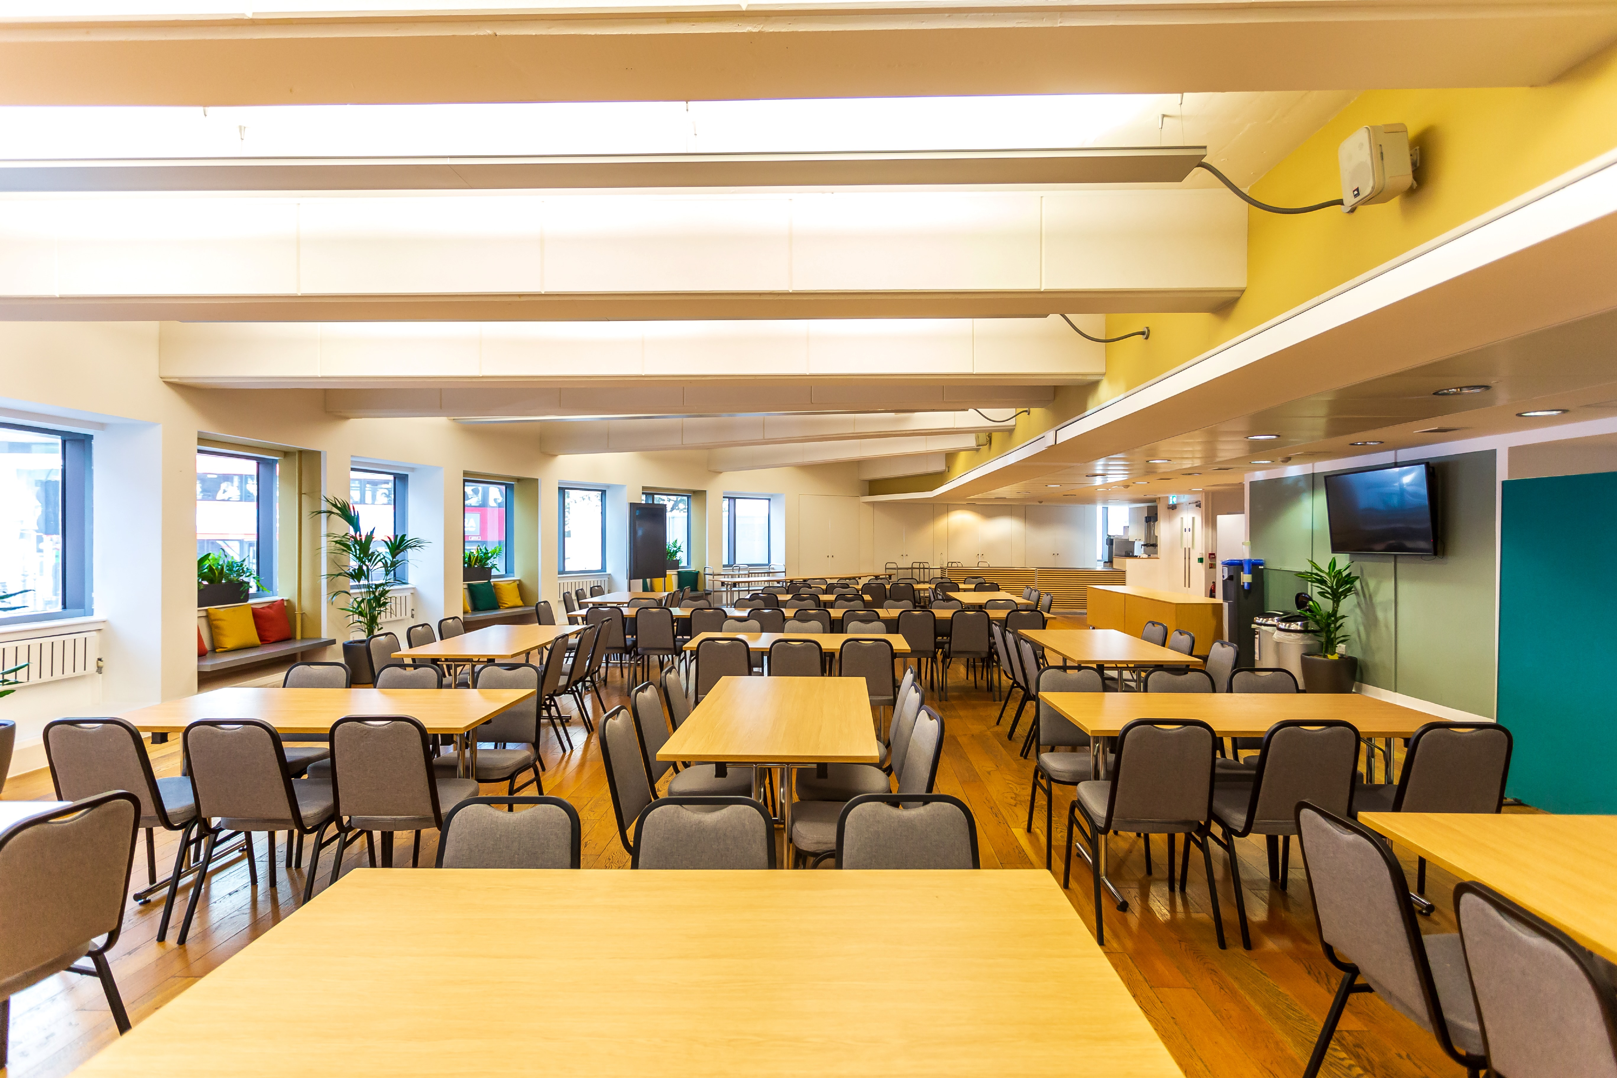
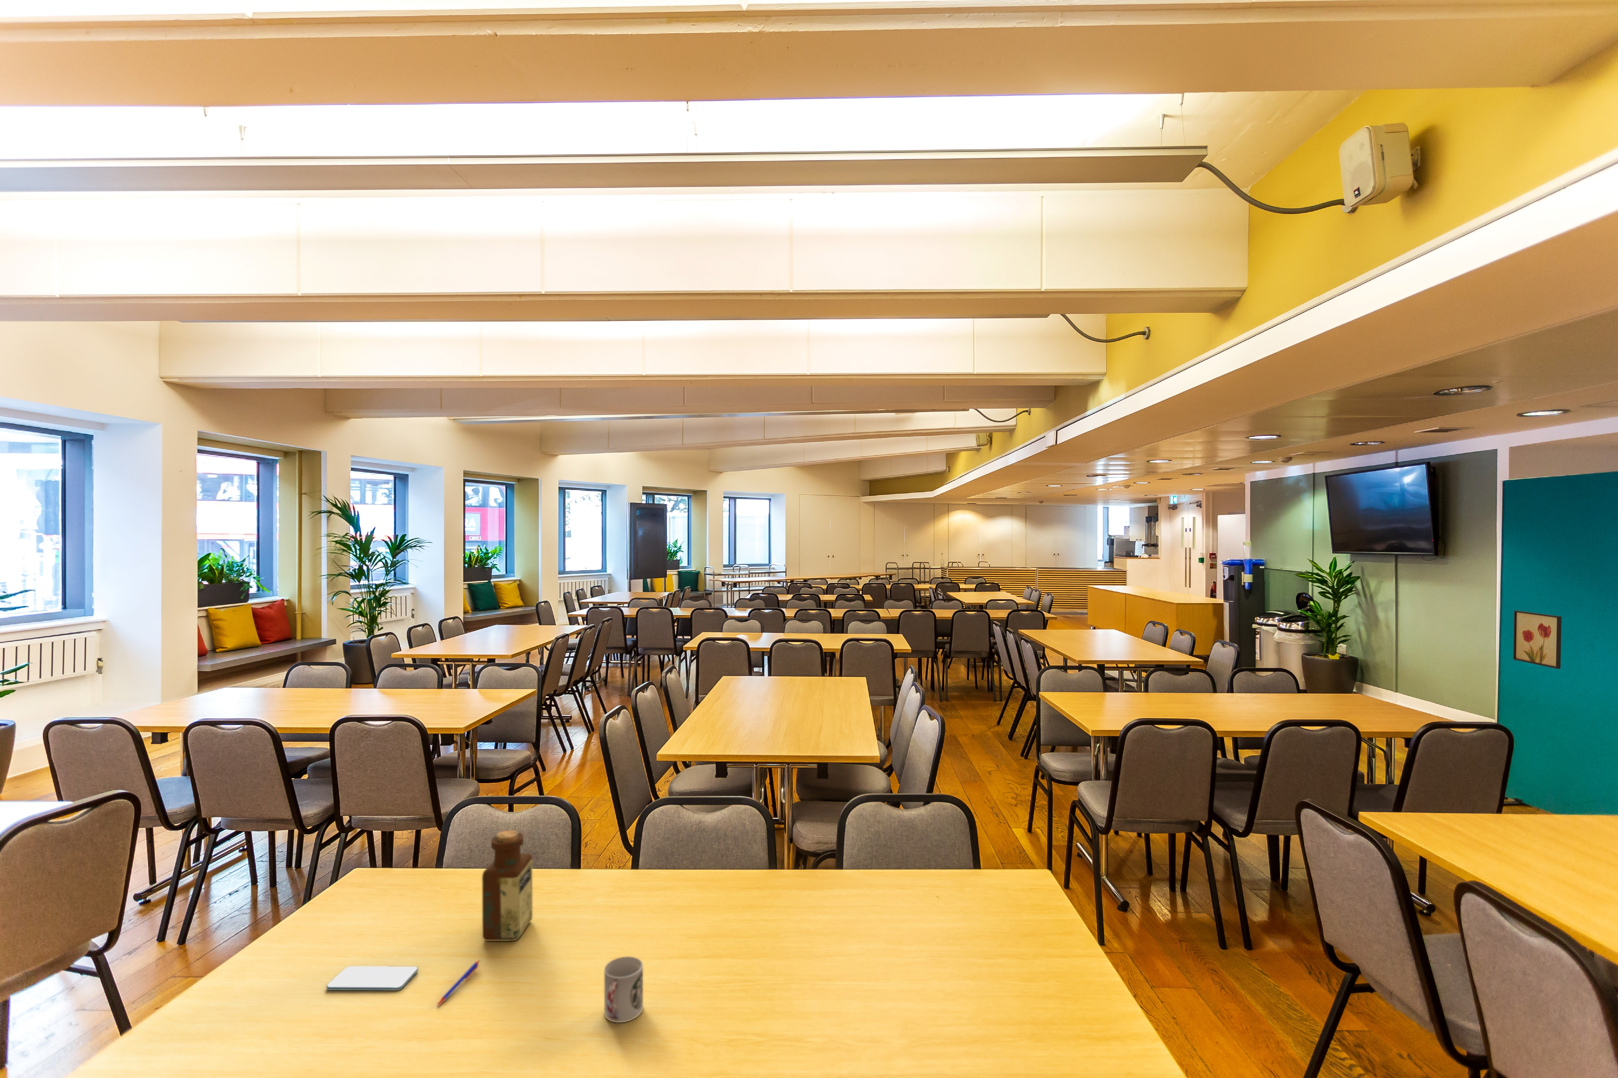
+ pen [436,959,480,1007]
+ bottle [482,830,533,941]
+ smartphone [326,965,418,990]
+ cup [604,956,644,1023]
+ wall art [1513,610,1561,669]
